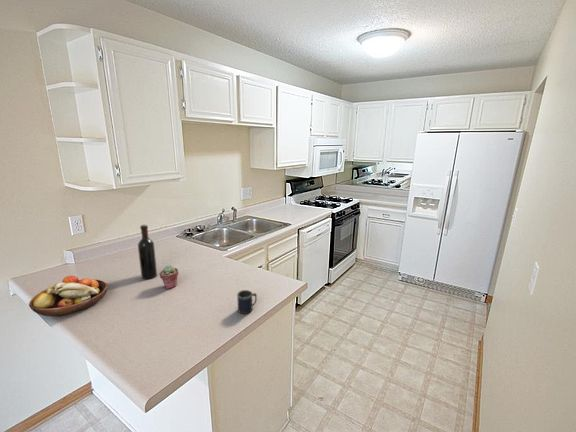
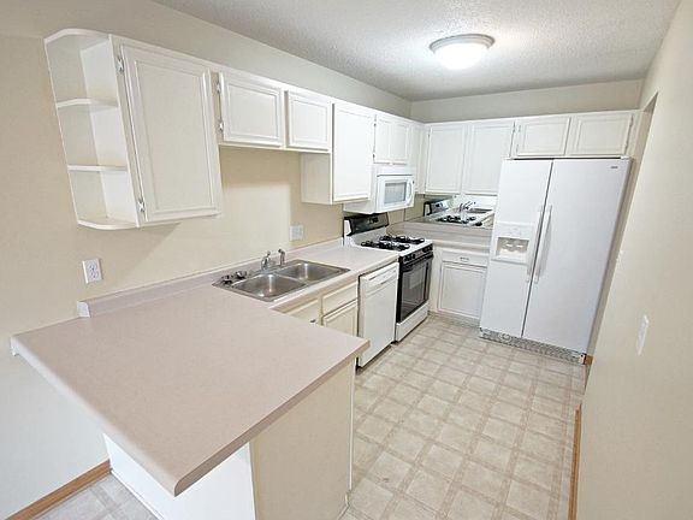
- wine bottle [137,224,158,280]
- potted succulent [159,264,179,290]
- fruit bowl [28,275,108,317]
- mug [236,289,258,315]
